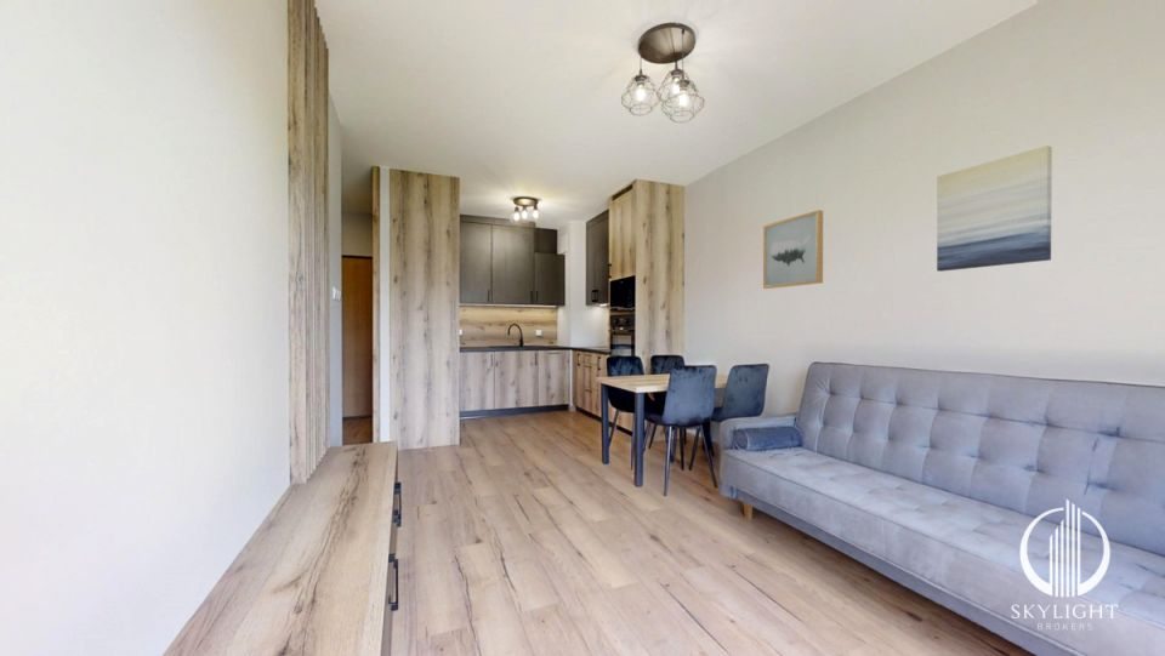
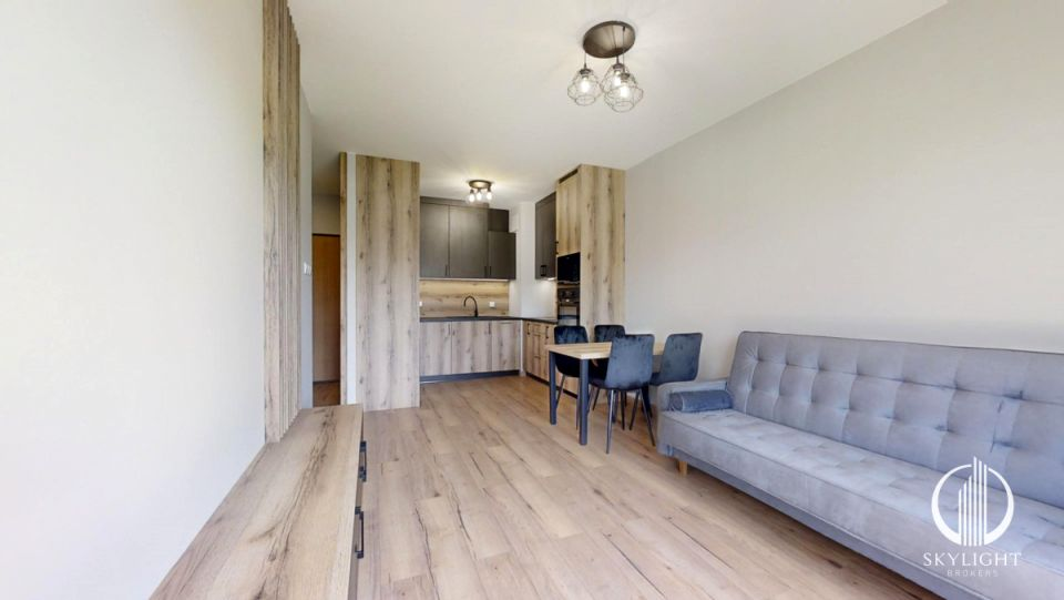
- wall art [936,144,1053,273]
- wall art [762,209,824,290]
